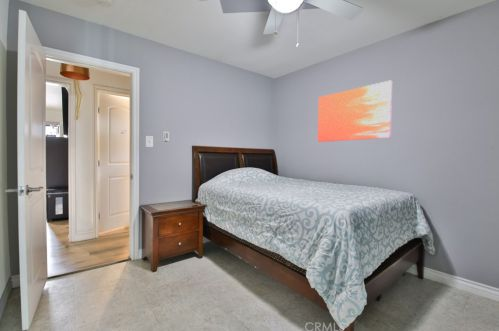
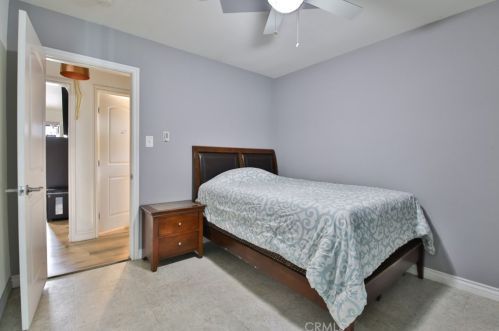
- wall art [317,80,393,143]
